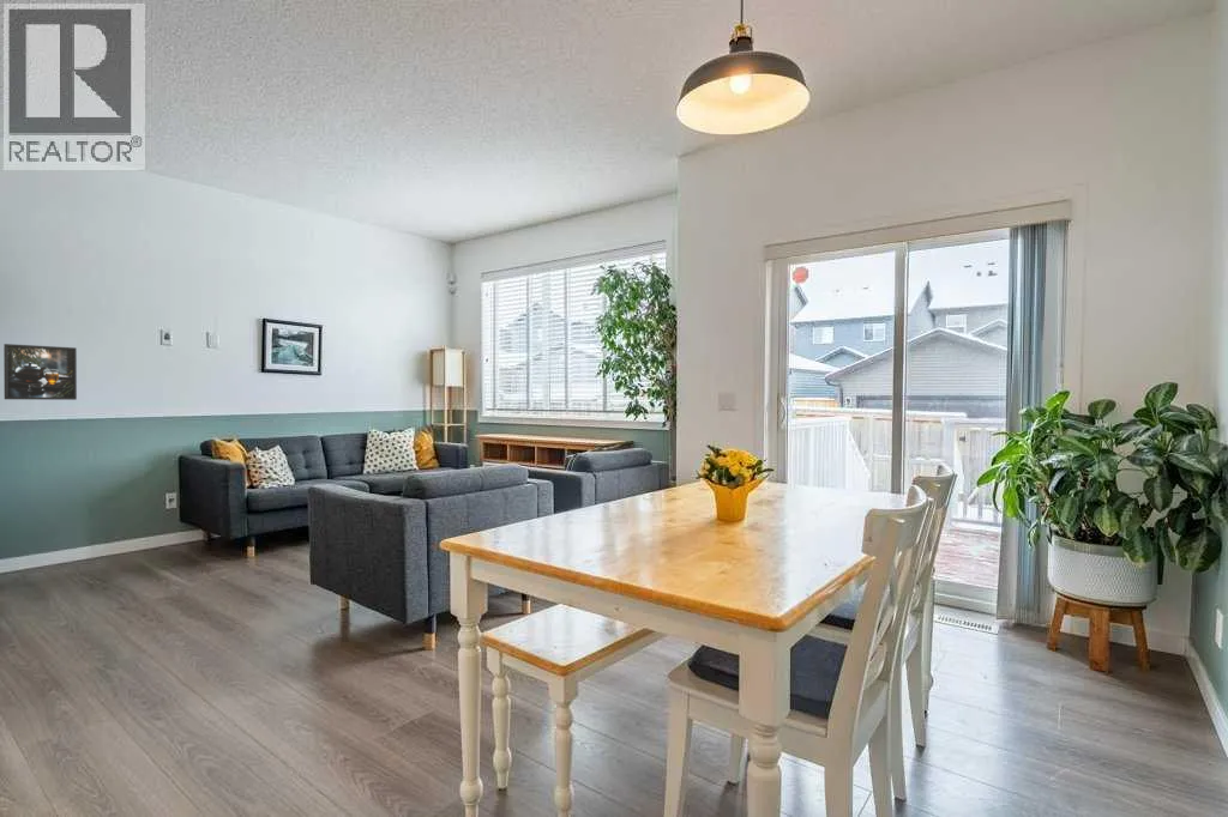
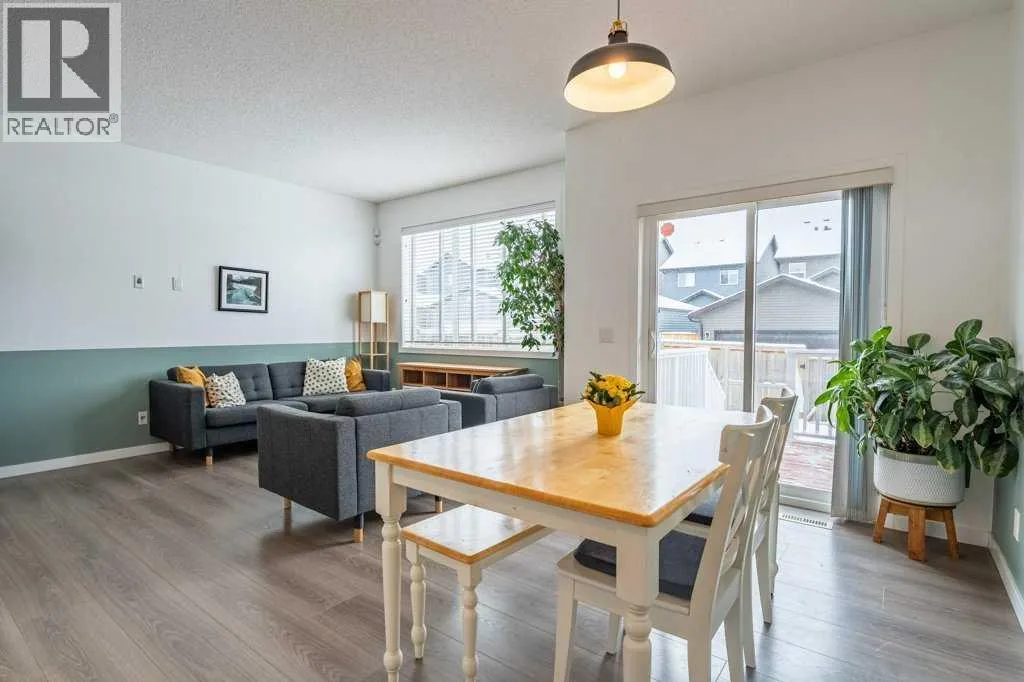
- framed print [2,343,78,401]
